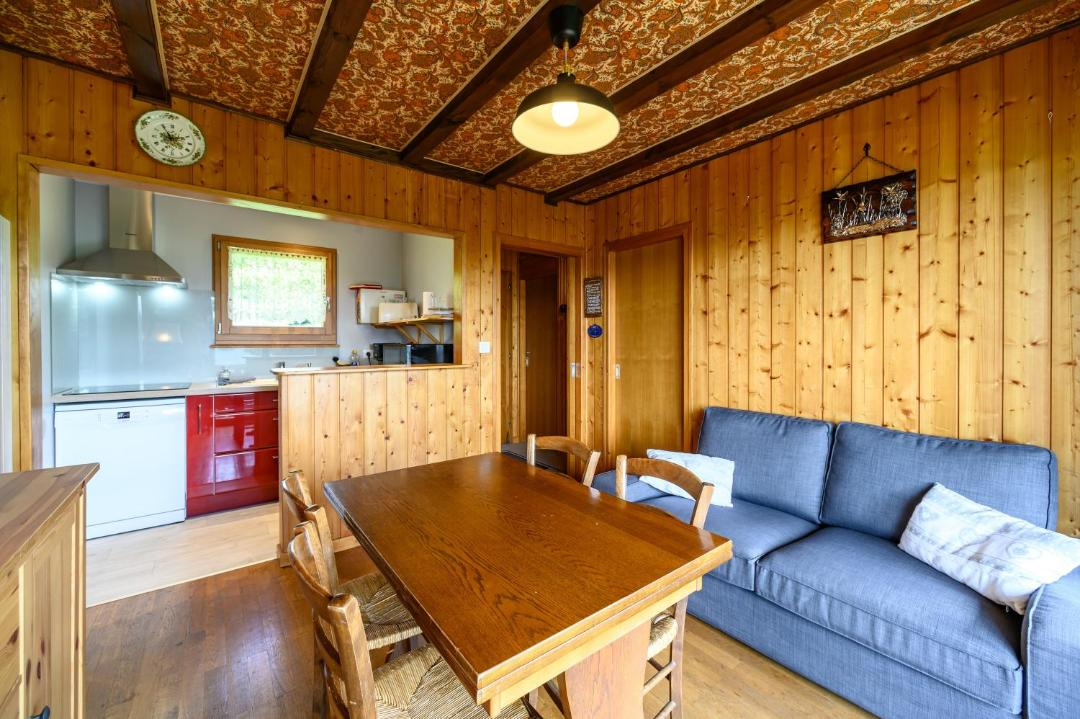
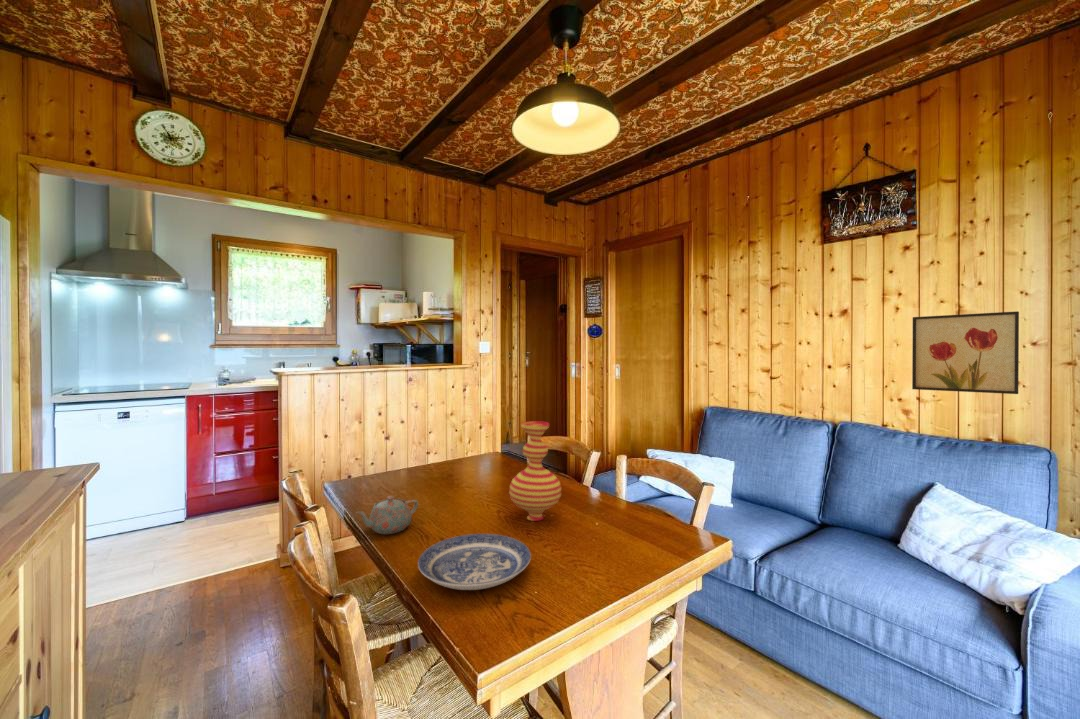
+ vase [508,420,562,522]
+ teapot [355,495,419,535]
+ plate [417,533,532,591]
+ wall art [911,310,1020,395]
